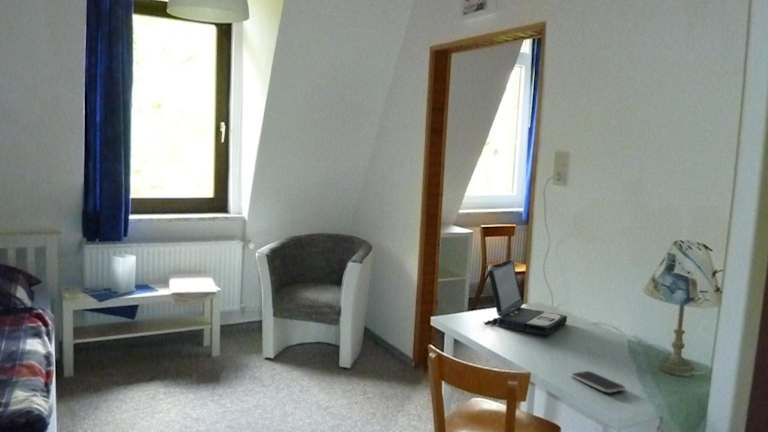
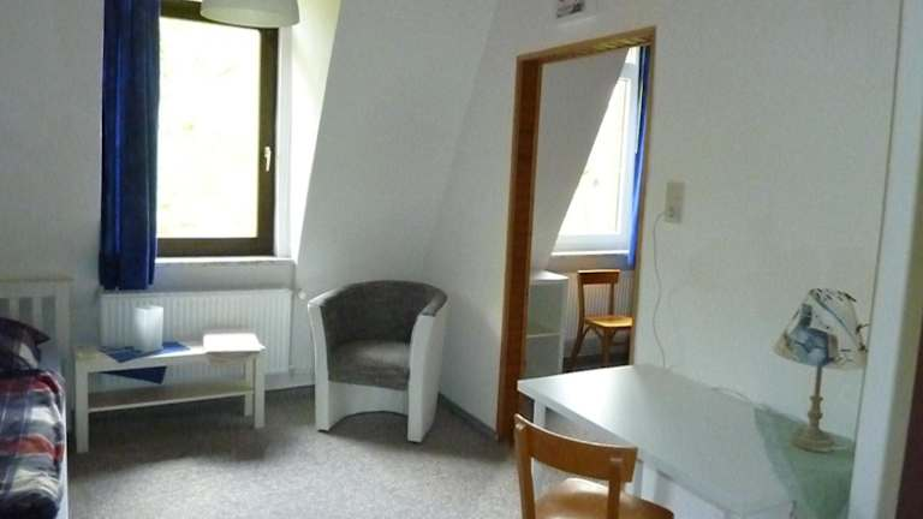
- smartphone [570,370,627,394]
- laptop [482,259,568,336]
